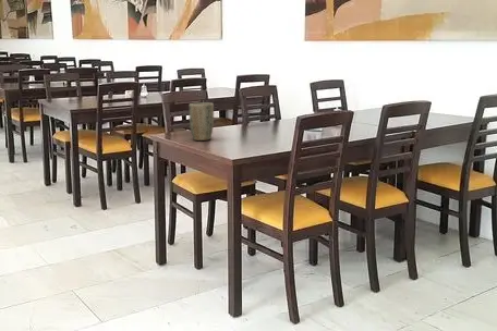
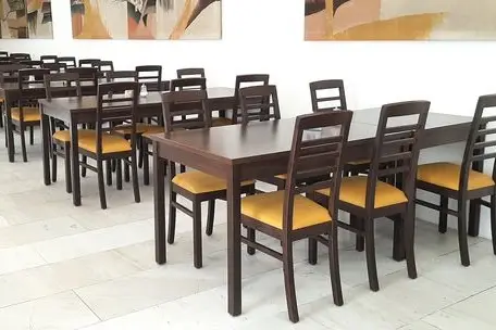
- plant pot [189,102,215,142]
